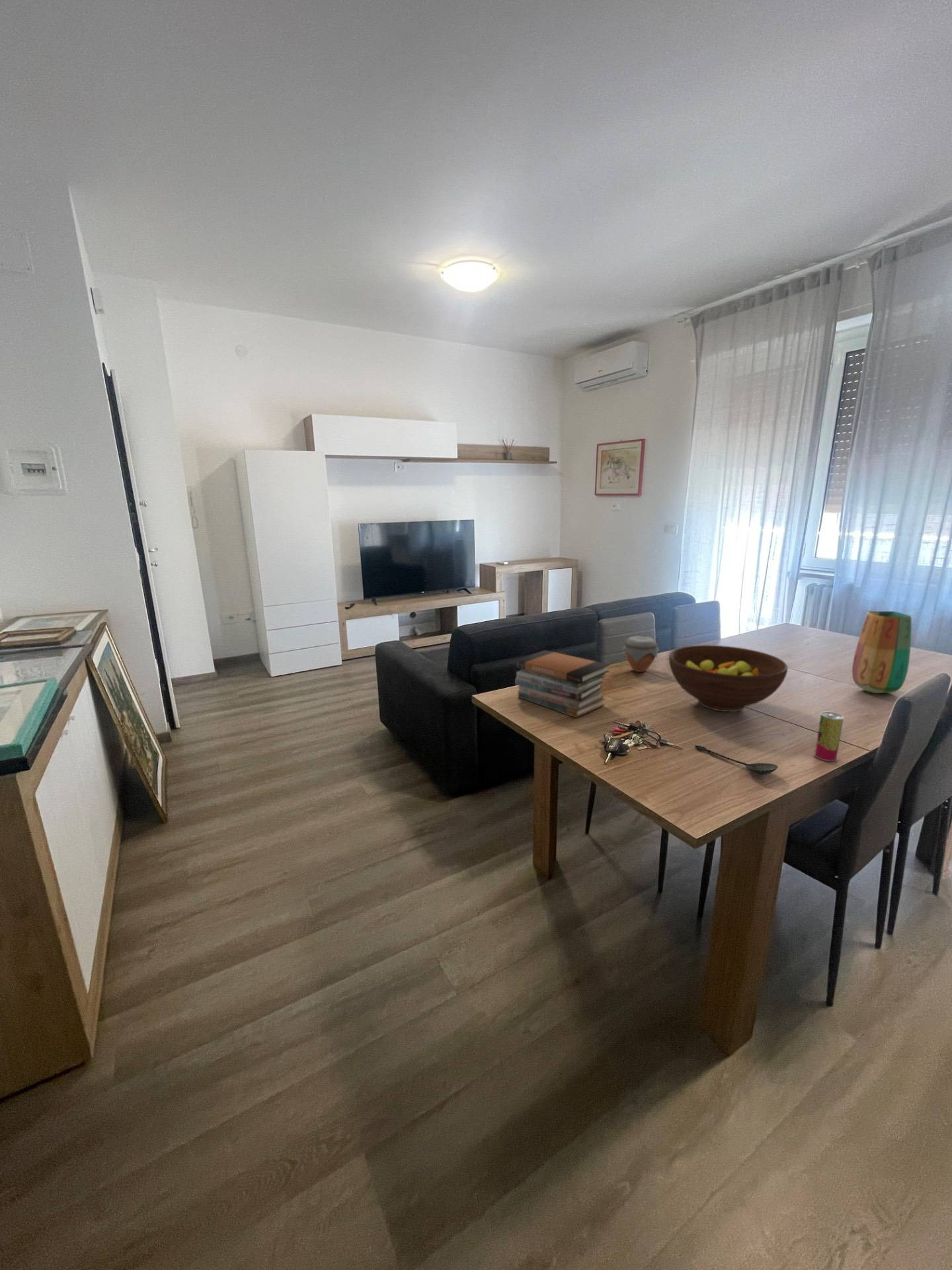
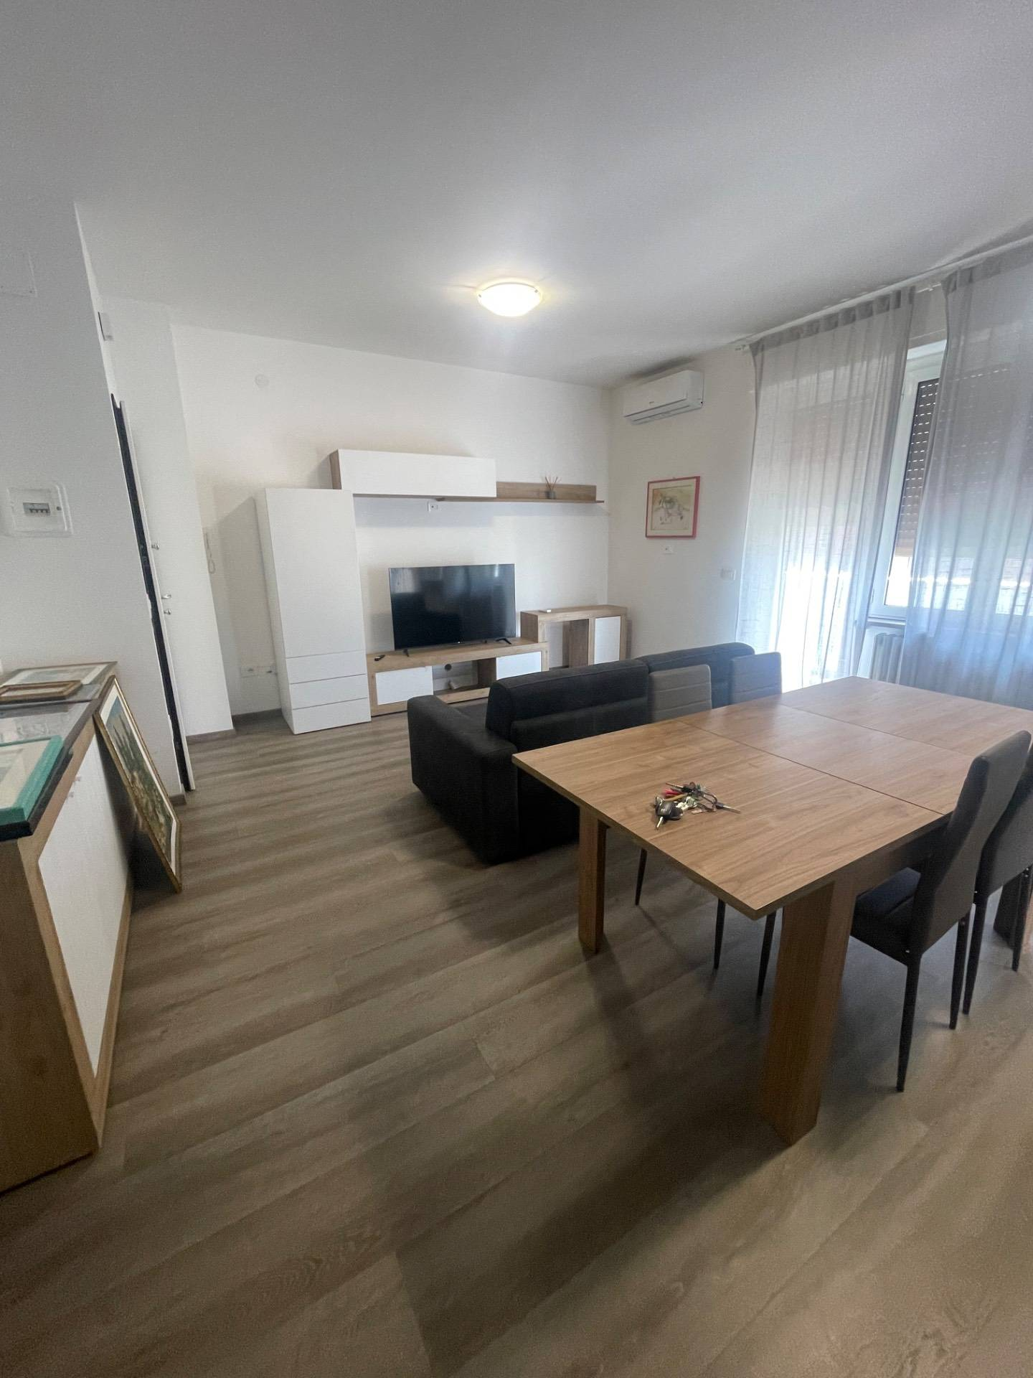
- vase [852,611,912,694]
- beverage can [813,711,845,762]
- book stack [515,650,610,718]
- spoon [694,745,779,775]
- jar [621,635,660,673]
- fruit bowl [668,644,789,712]
